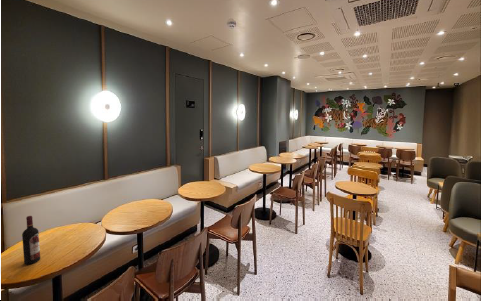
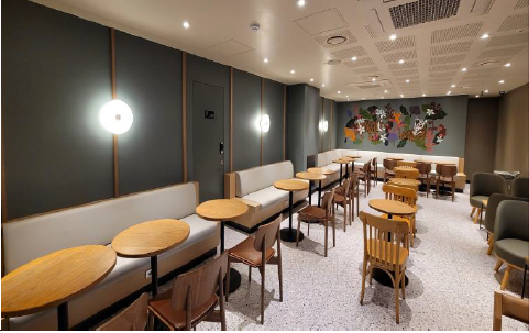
- wine bottle [21,215,41,265]
